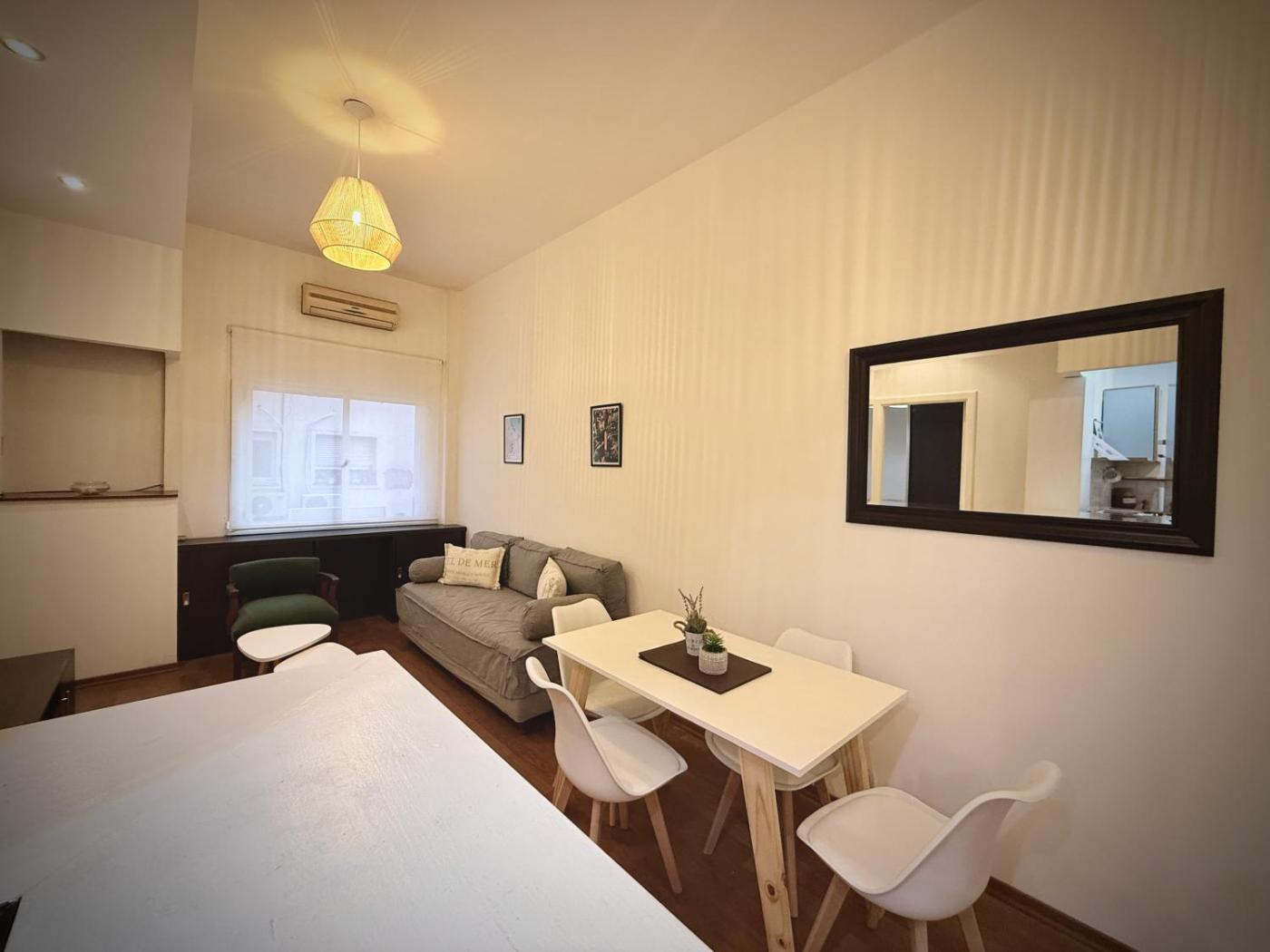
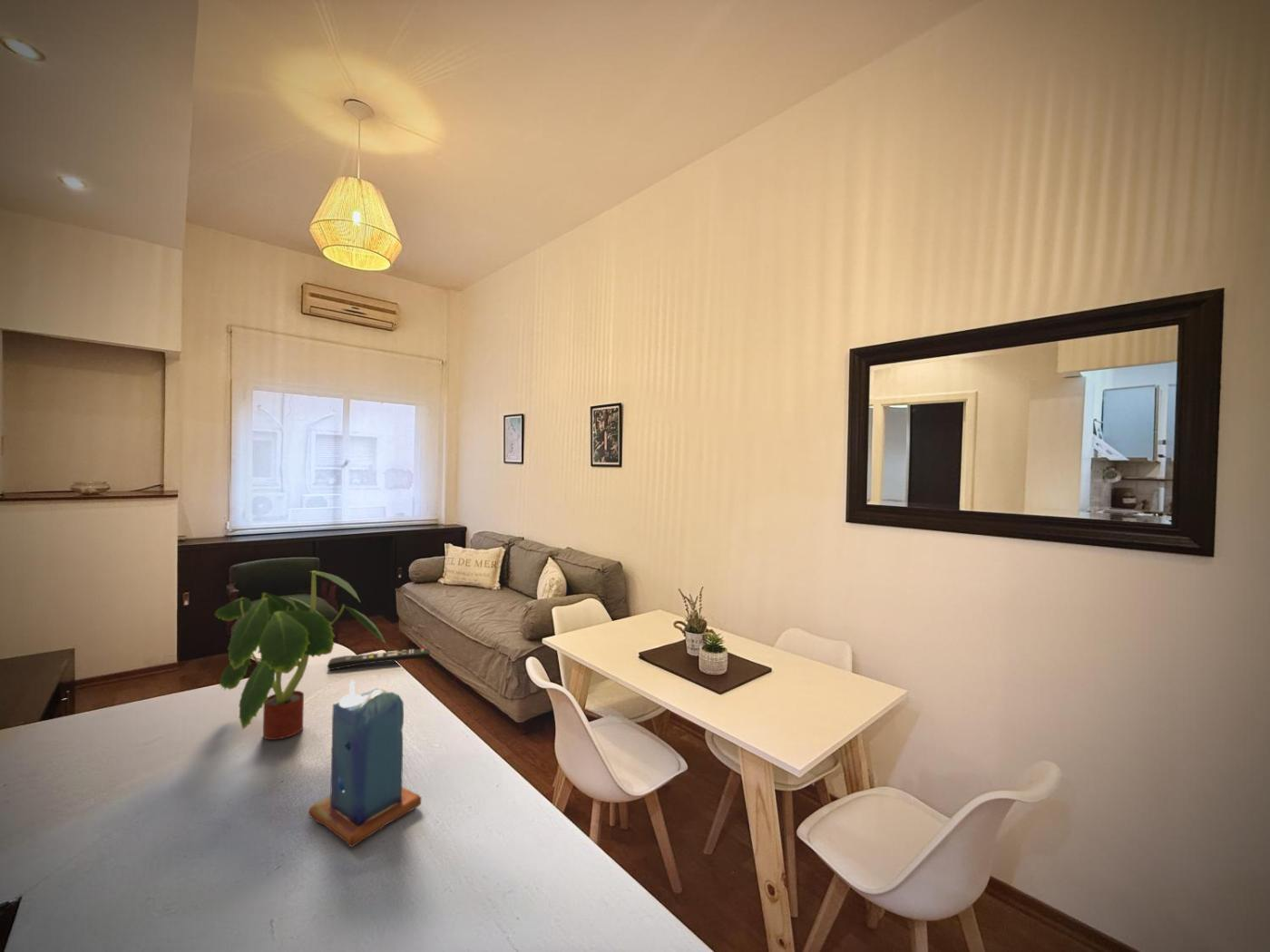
+ remote control [327,647,431,671]
+ plant [213,569,386,741]
+ candle [308,679,422,849]
